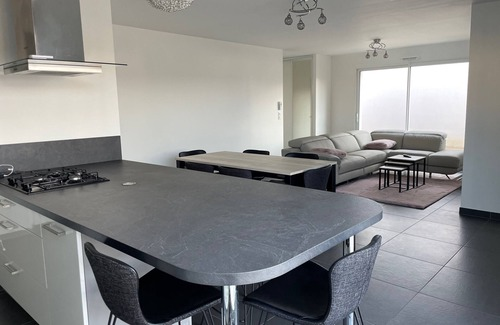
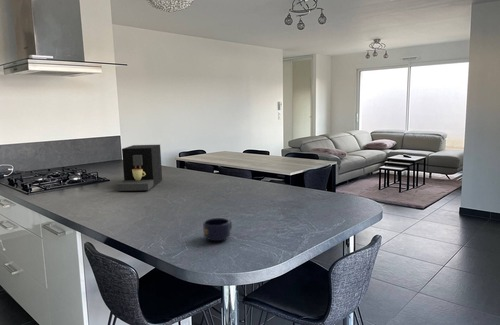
+ mug [202,217,233,242]
+ coffee maker [116,144,163,192]
